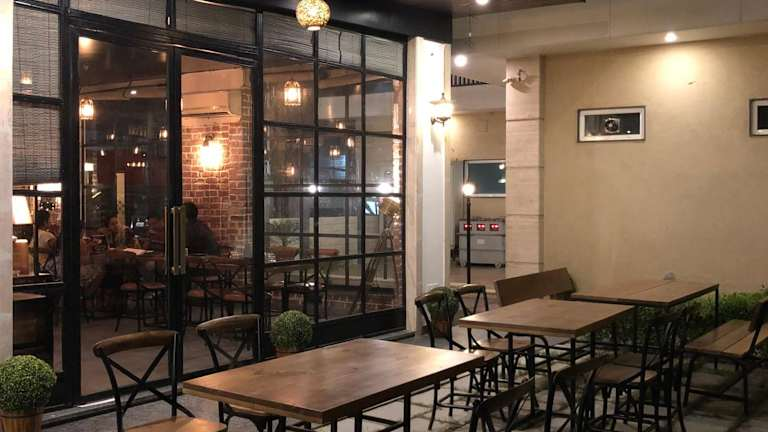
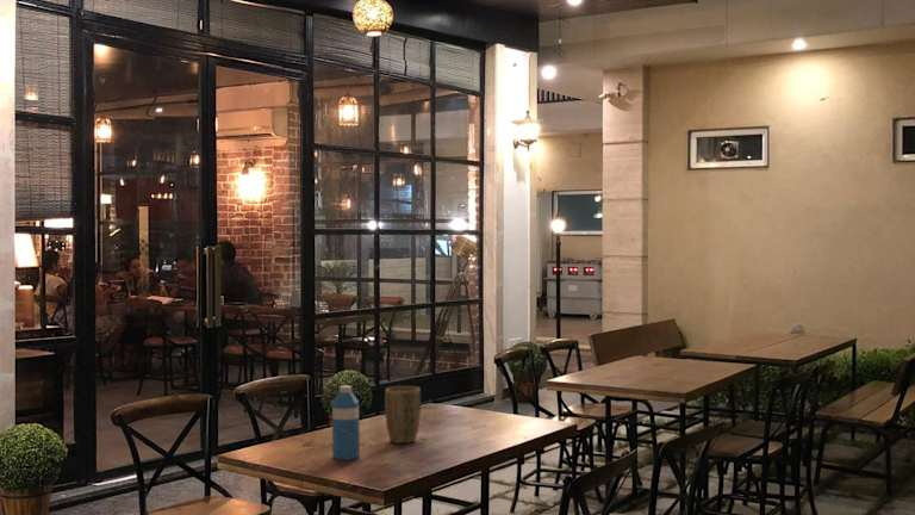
+ plant pot [384,385,422,445]
+ water bottle [331,385,361,461]
